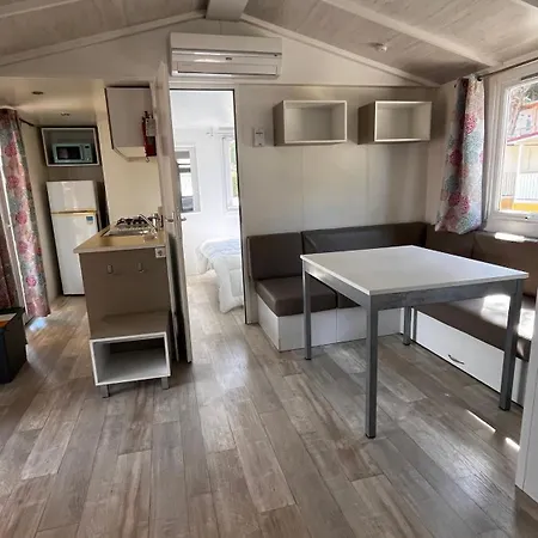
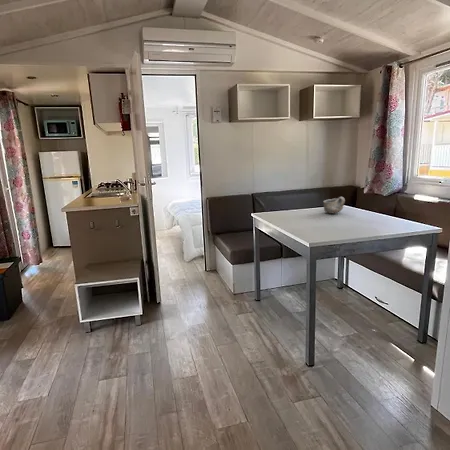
+ bowl [323,196,346,215]
